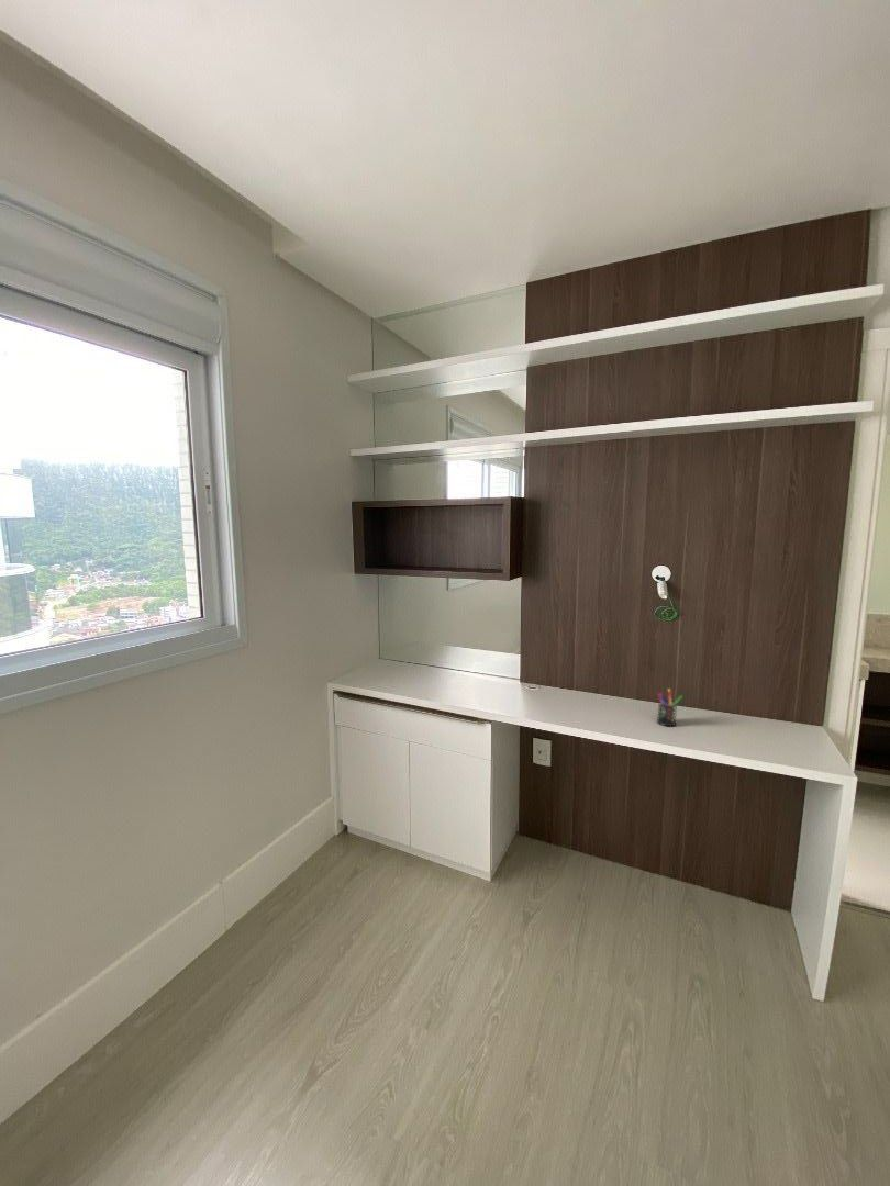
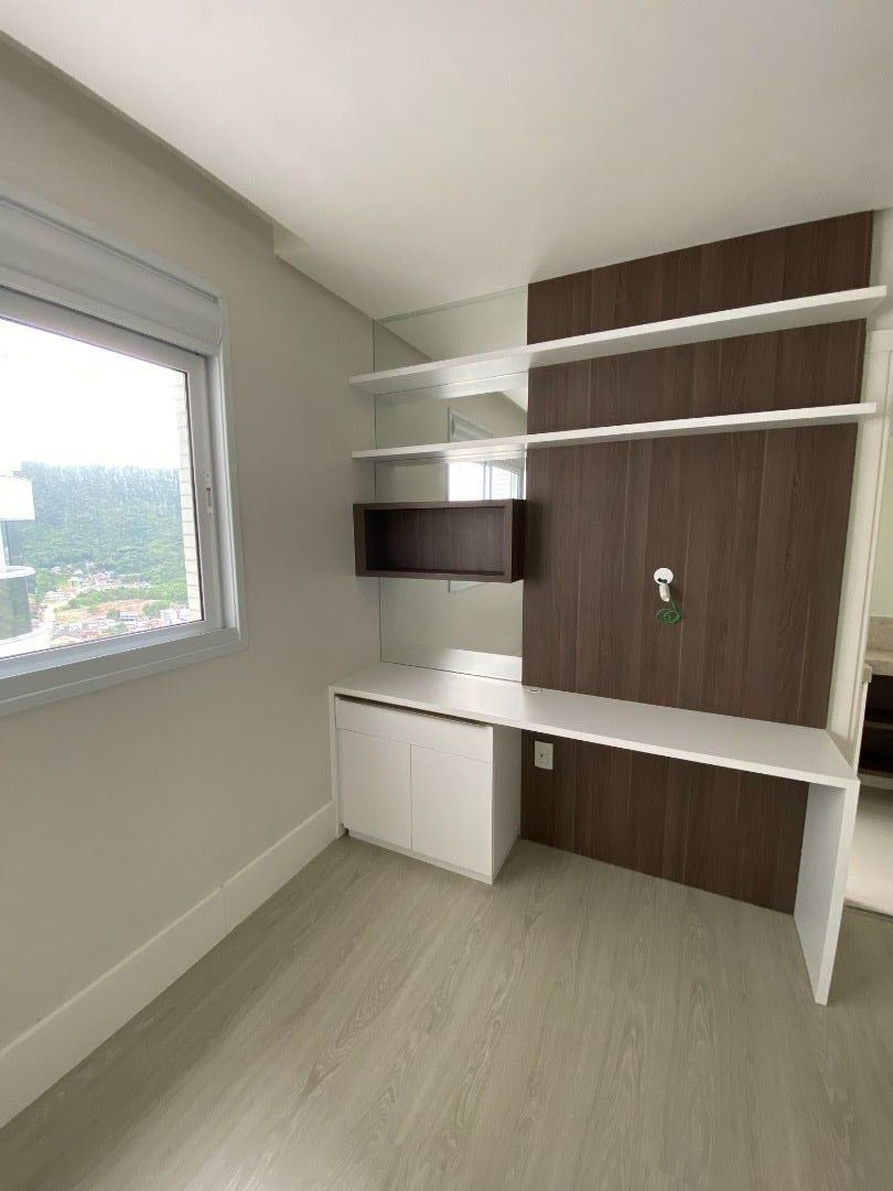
- pen holder [656,687,685,727]
